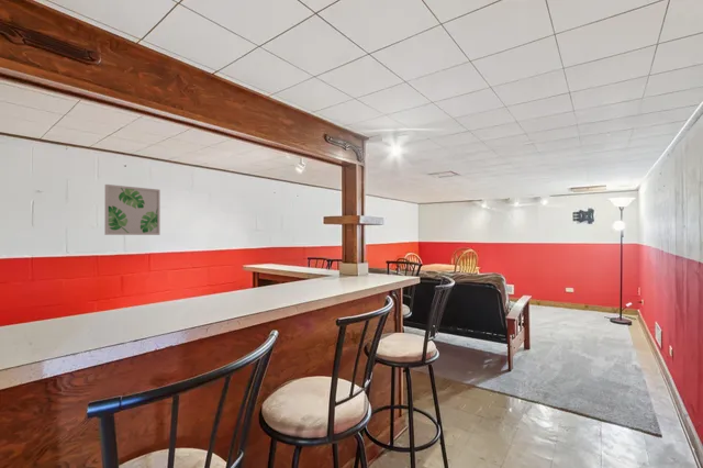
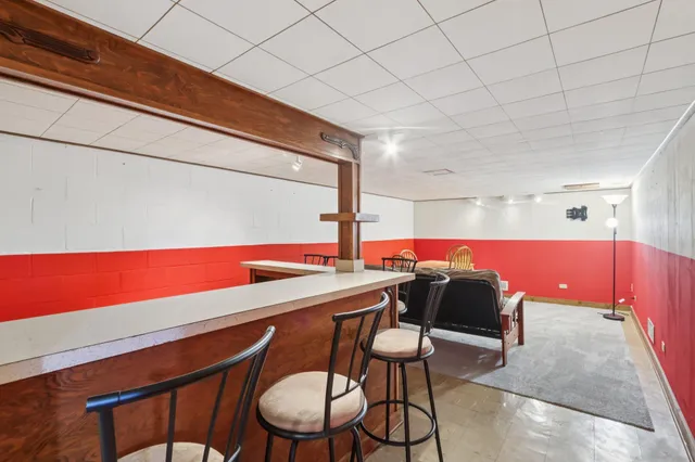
- wall art [103,183,161,236]
